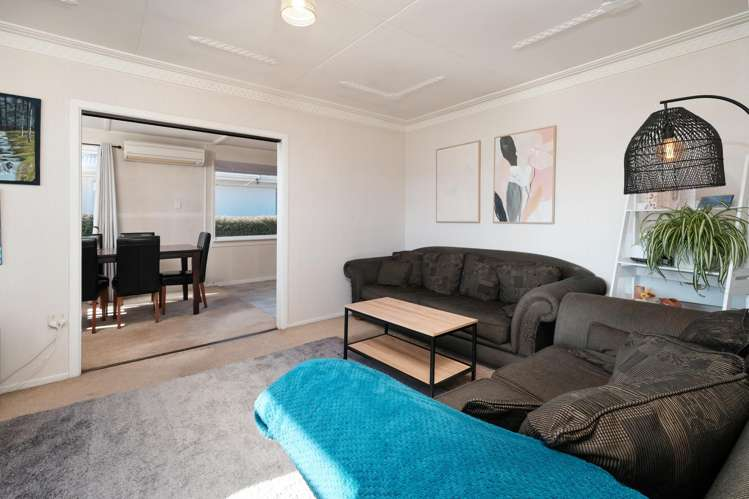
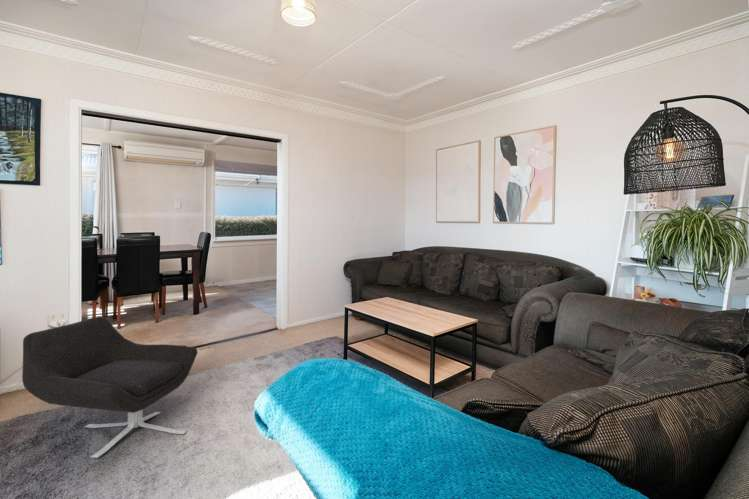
+ lounge chair [21,316,199,459]
